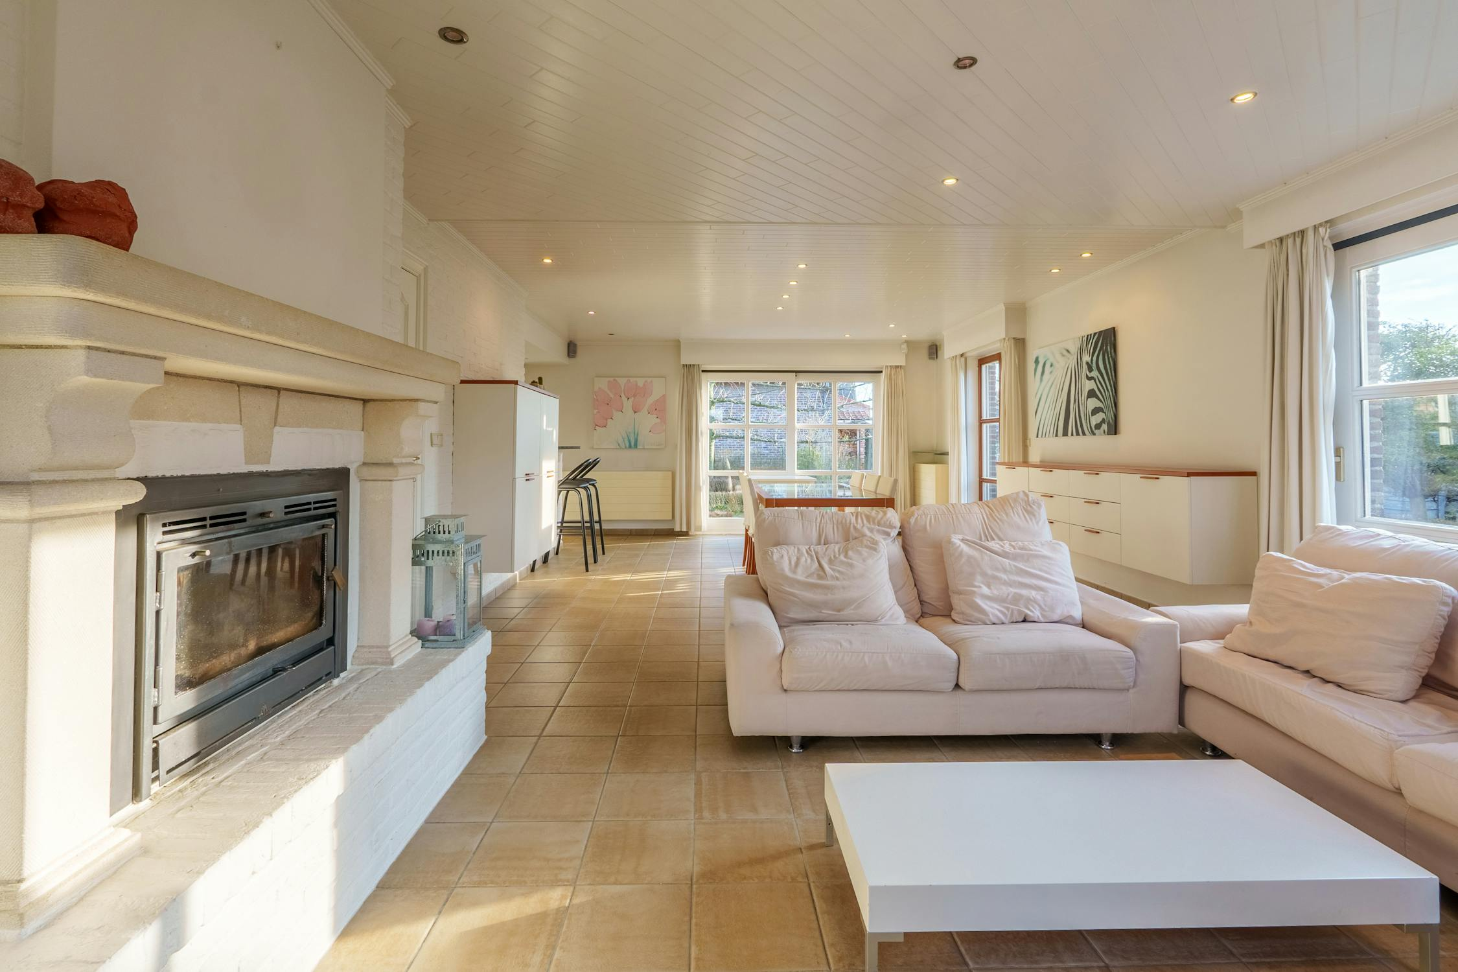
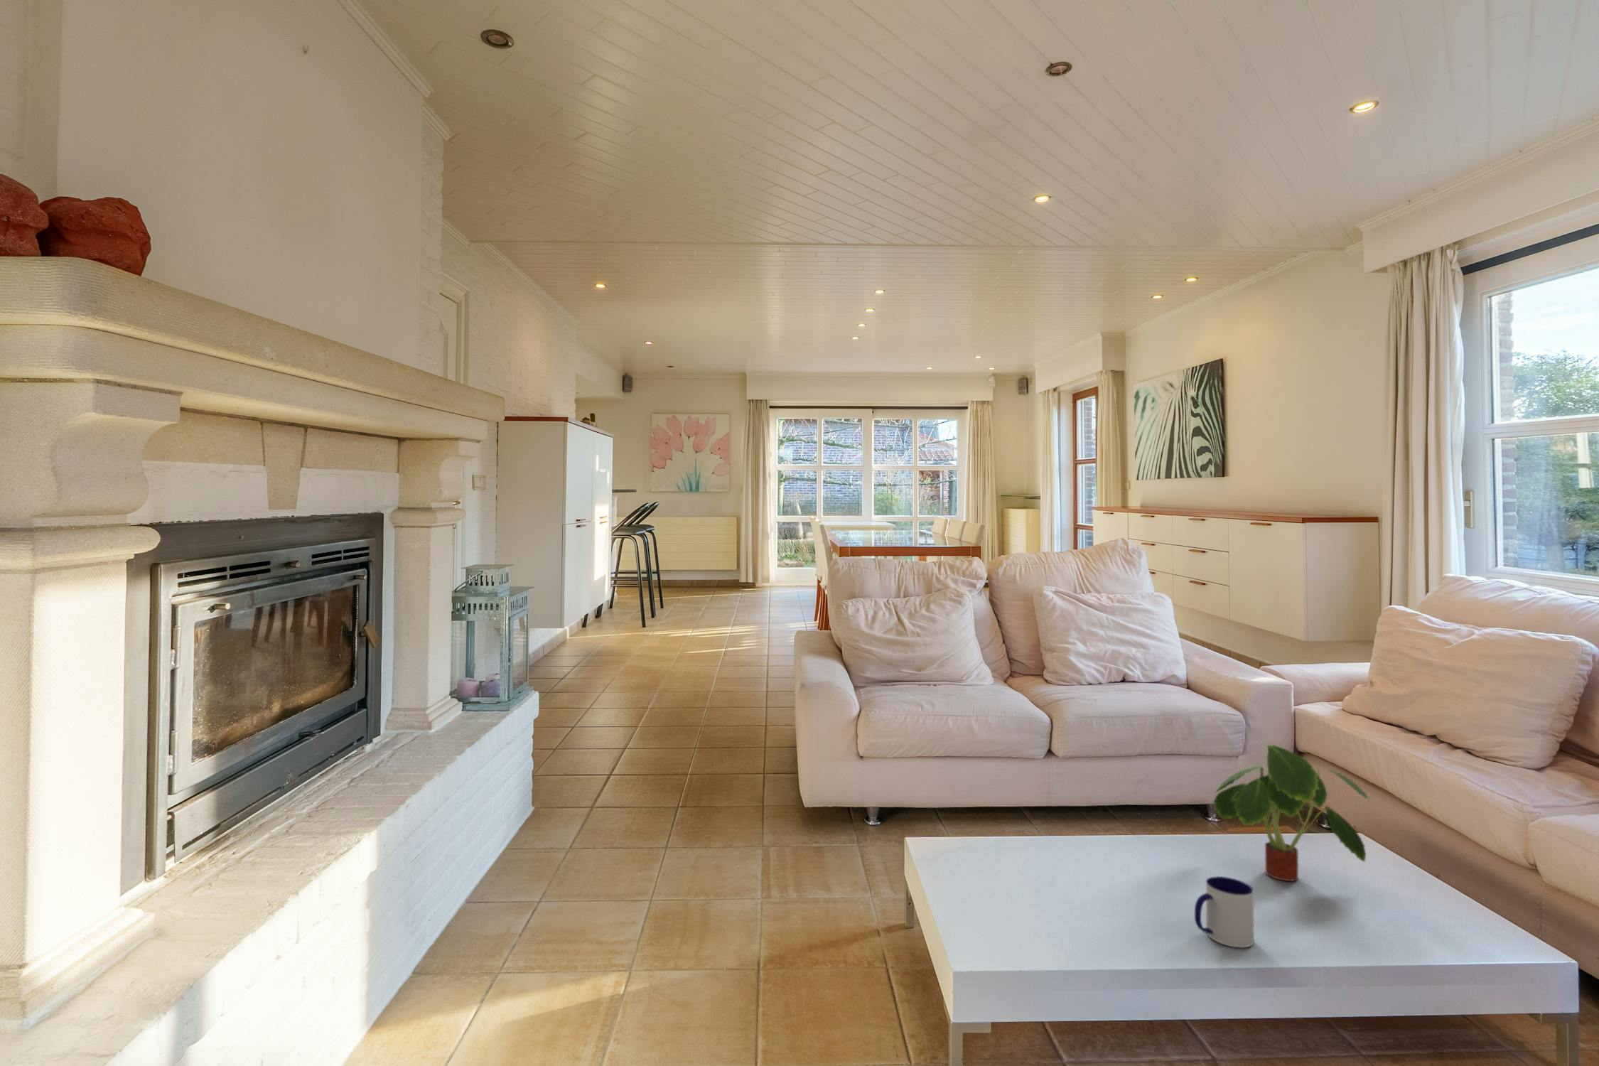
+ plant [1212,744,1371,882]
+ mug [1194,876,1254,948]
